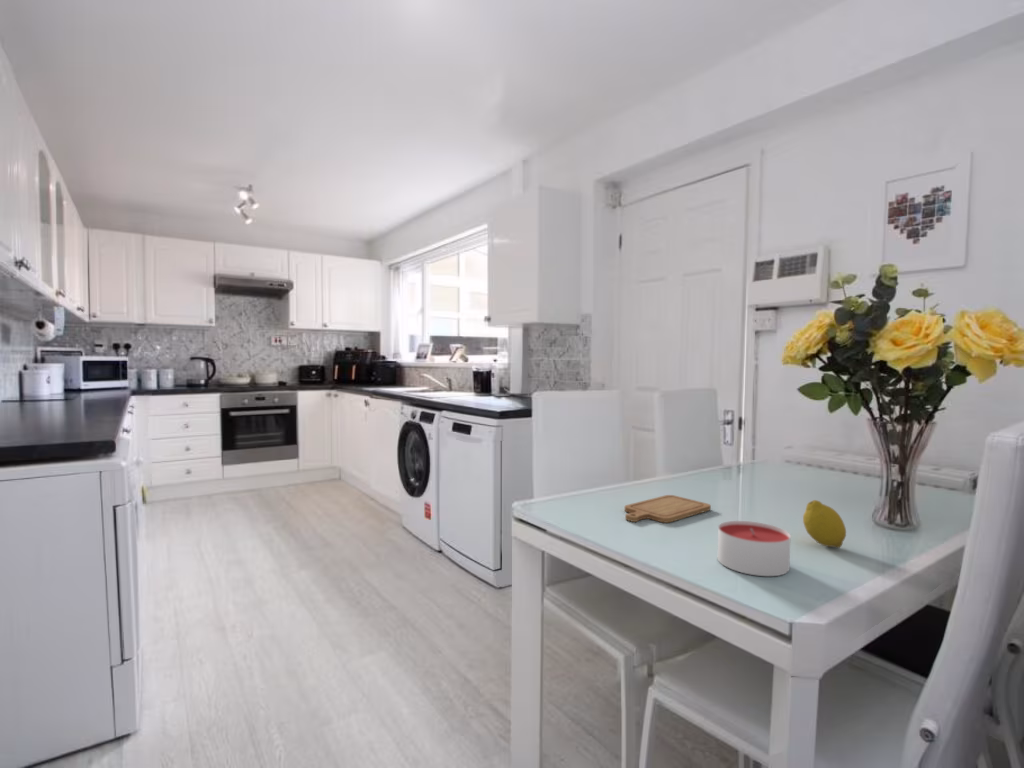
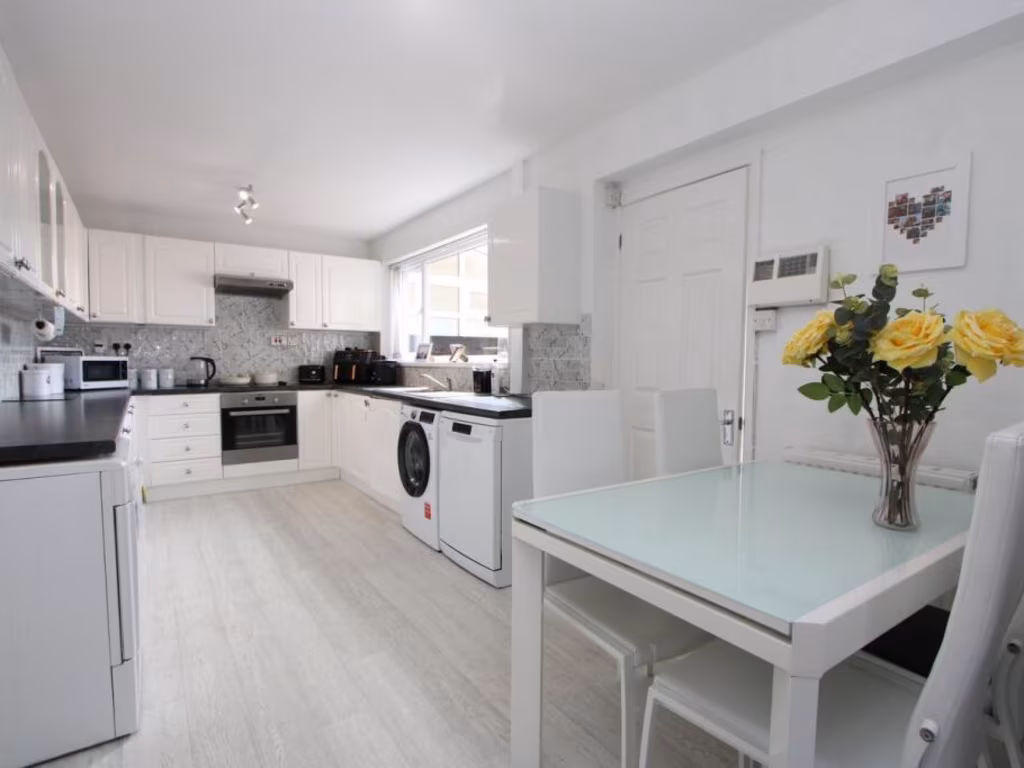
- fruit [802,499,847,549]
- candle [717,520,791,577]
- chopping board [623,494,712,524]
